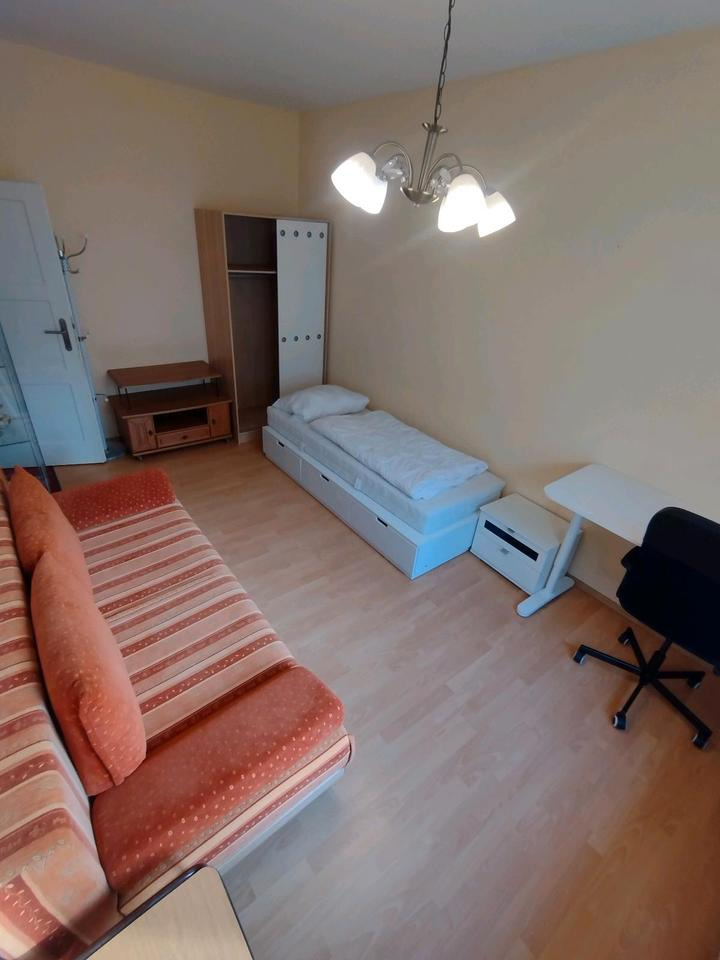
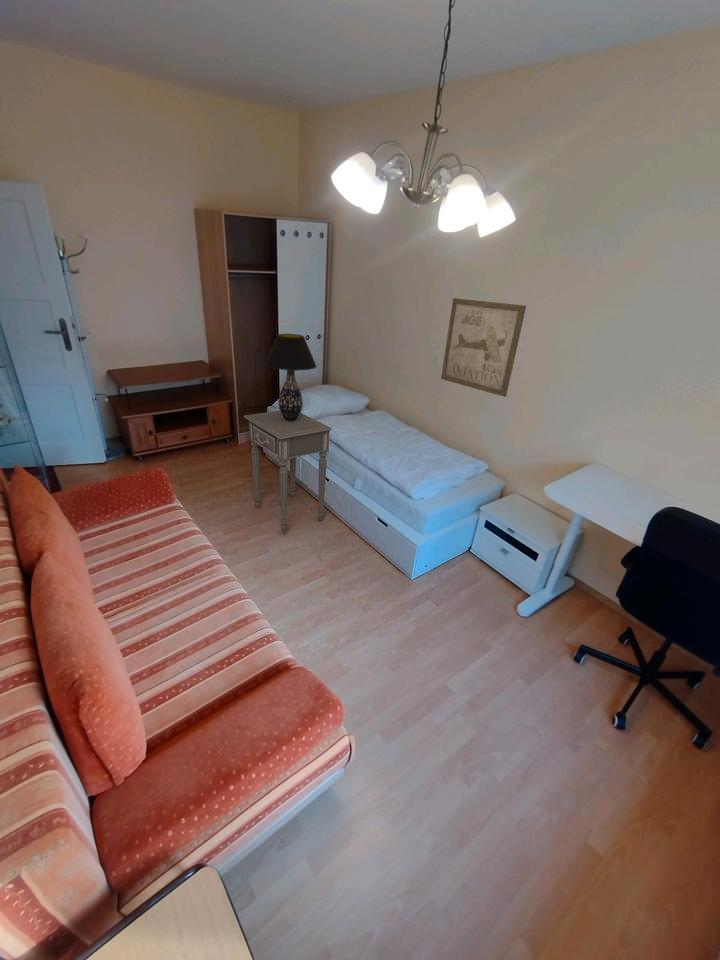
+ wall art [440,297,527,398]
+ table lamp [263,333,318,422]
+ side table [243,410,333,534]
